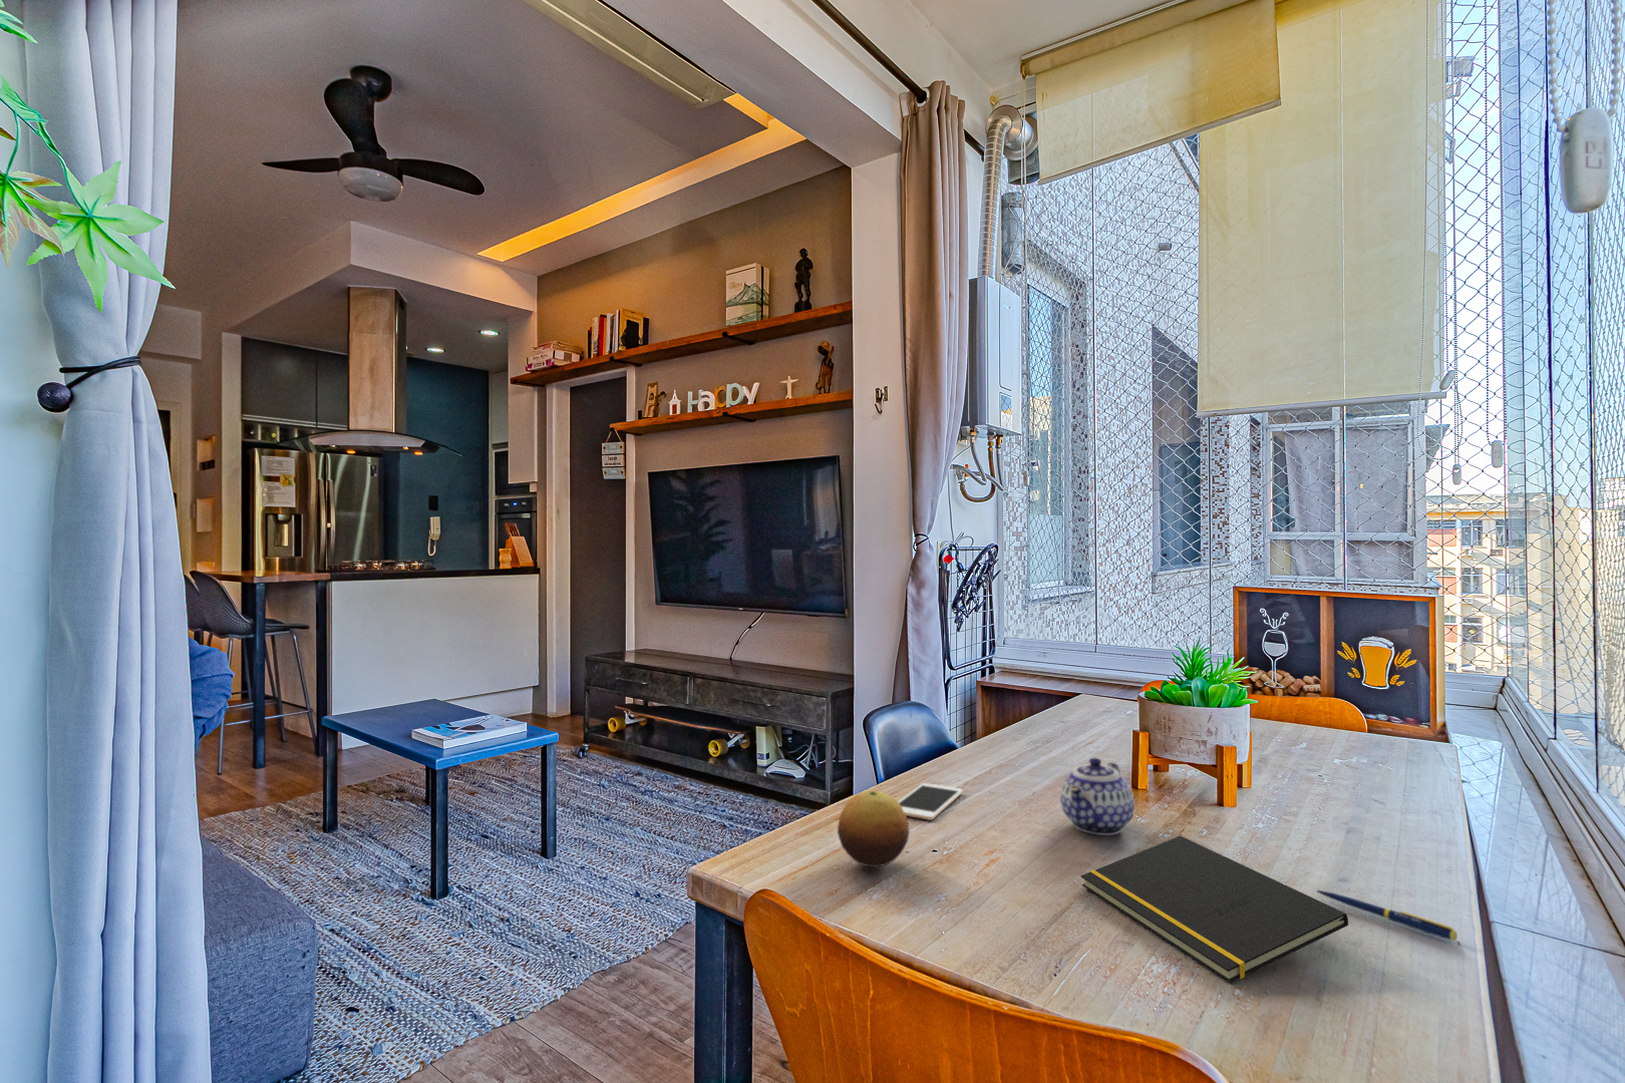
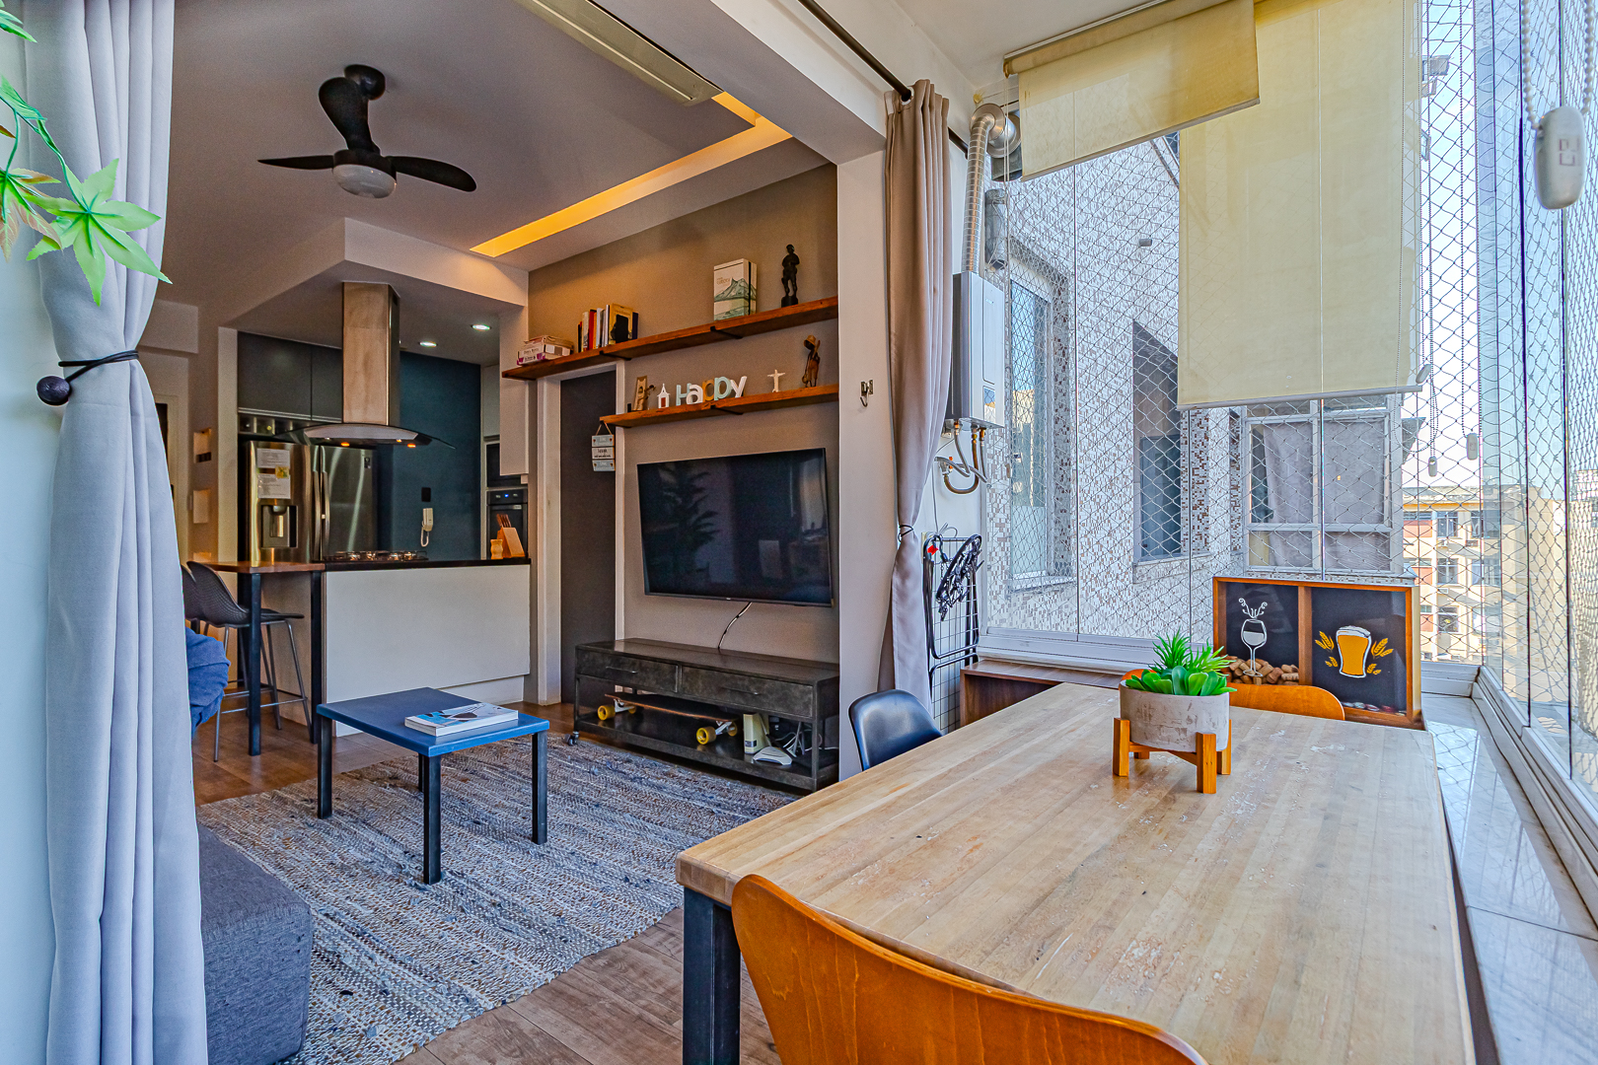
- fruit [837,790,910,868]
- teapot [1059,757,1135,836]
- cell phone [898,782,964,821]
- notepad [1081,835,1349,984]
- pen [1315,890,1458,942]
